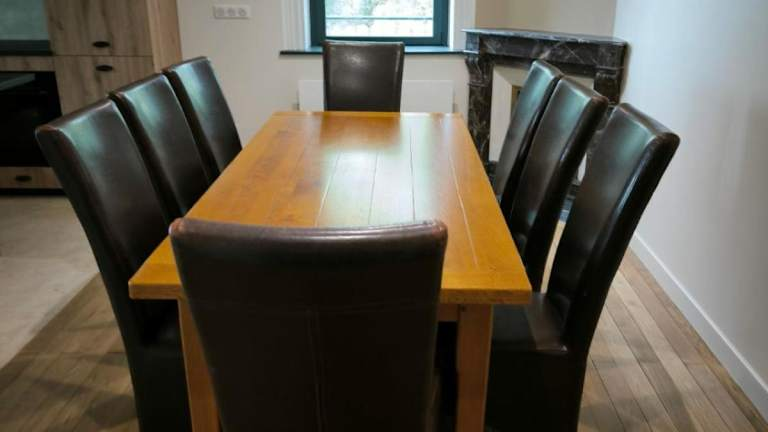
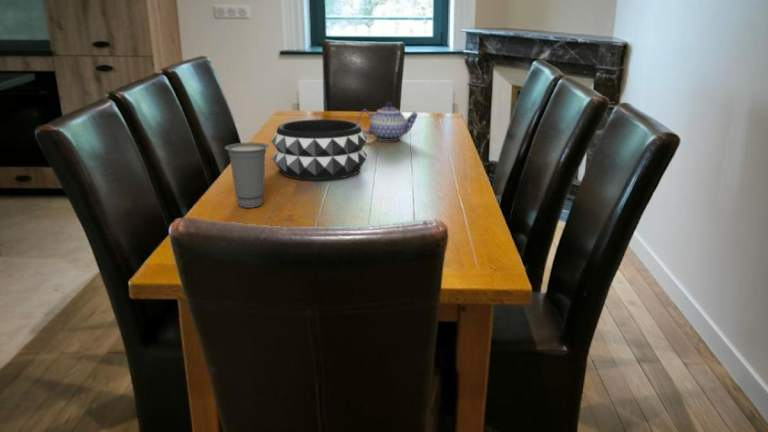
+ teapot [356,102,419,142]
+ cup [224,142,270,209]
+ decorative bowl [270,118,368,181]
